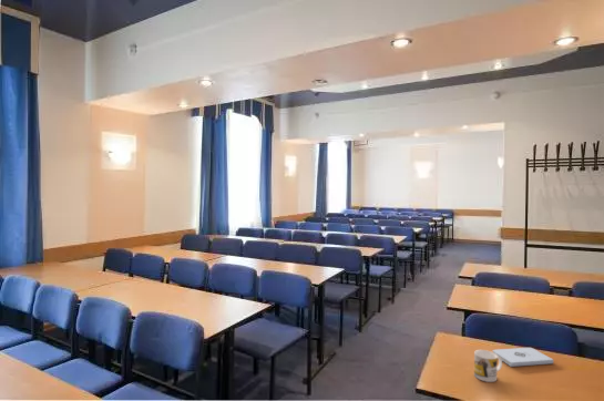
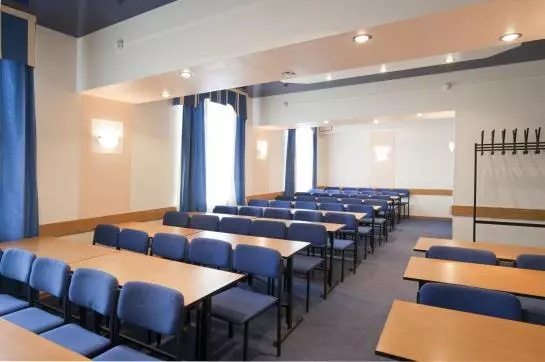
- notepad [492,347,554,368]
- mug [473,349,503,383]
